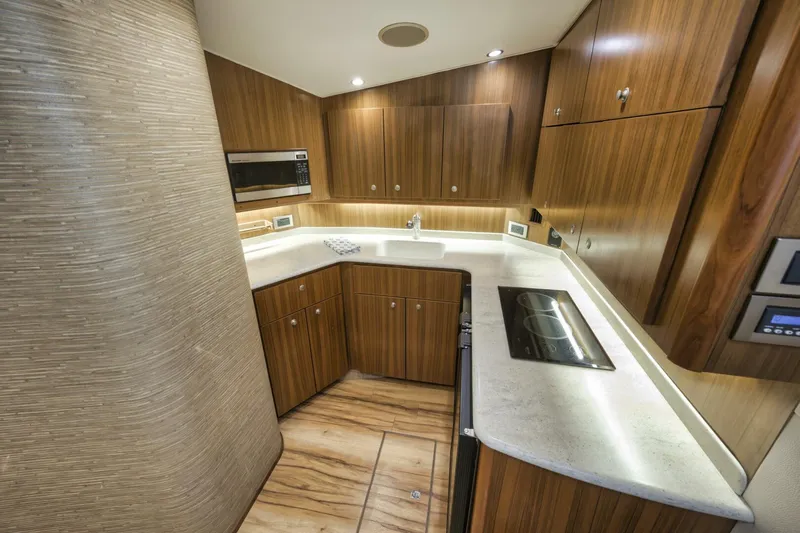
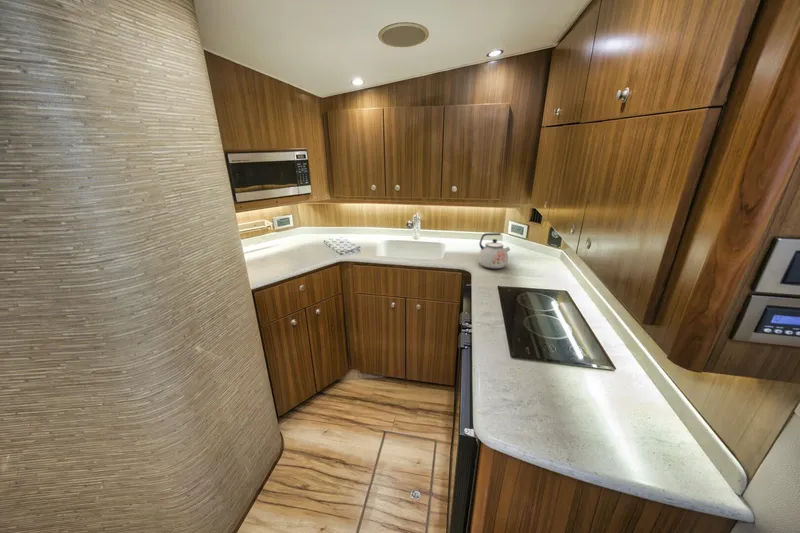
+ kettle [477,232,511,269]
